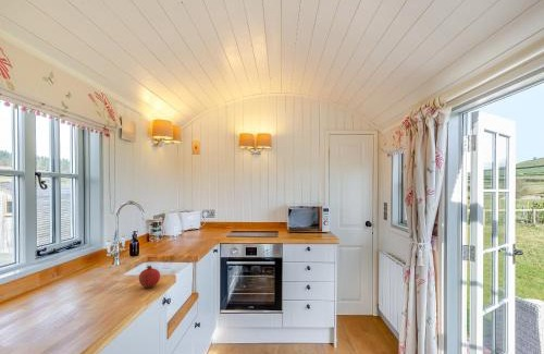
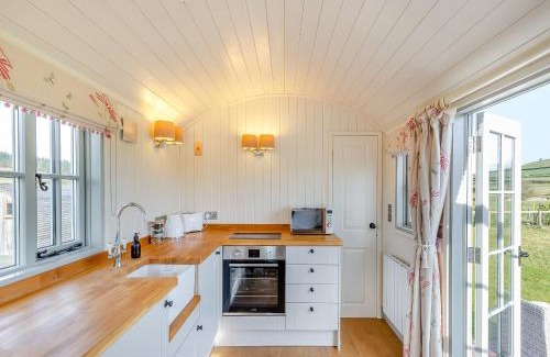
- fruit [138,265,161,289]
